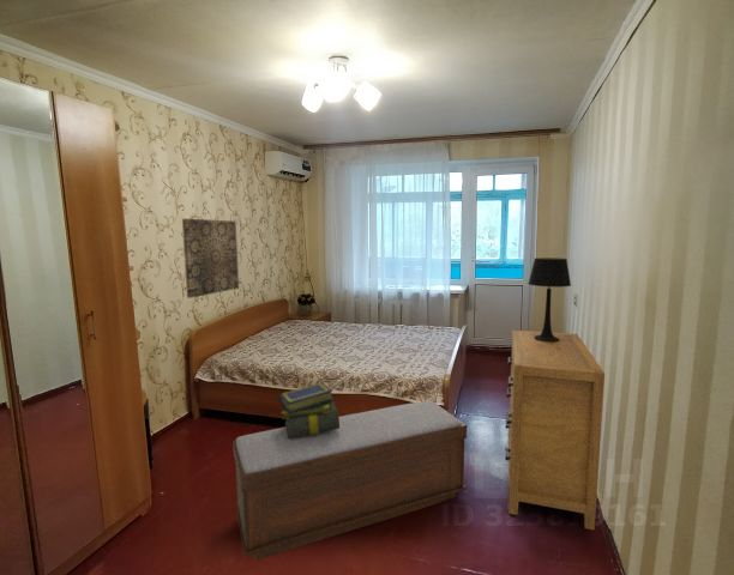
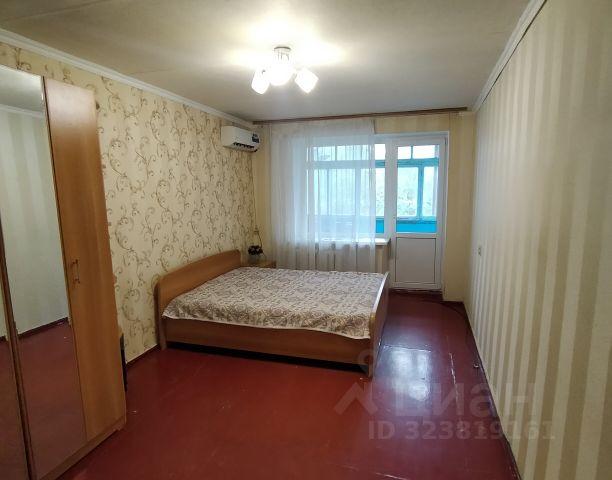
- stack of books [277,382,339,438]
- table lamp [527,256,572,341]
- dresser [504,329,606,531]
- bench [231,399,468,562]
- wall art [181,218,240,299]
